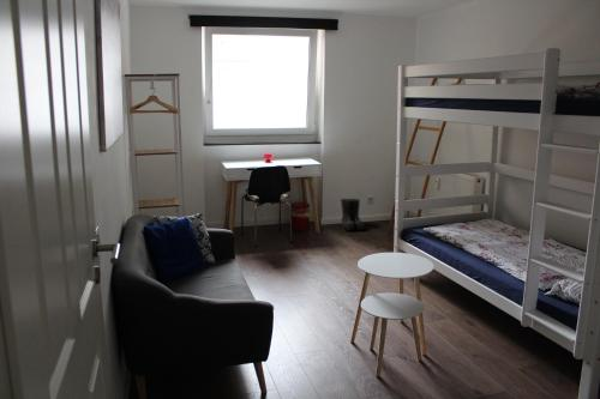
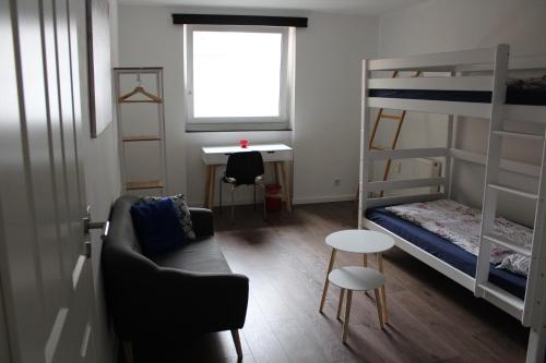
- boots [340,198,367,231]
